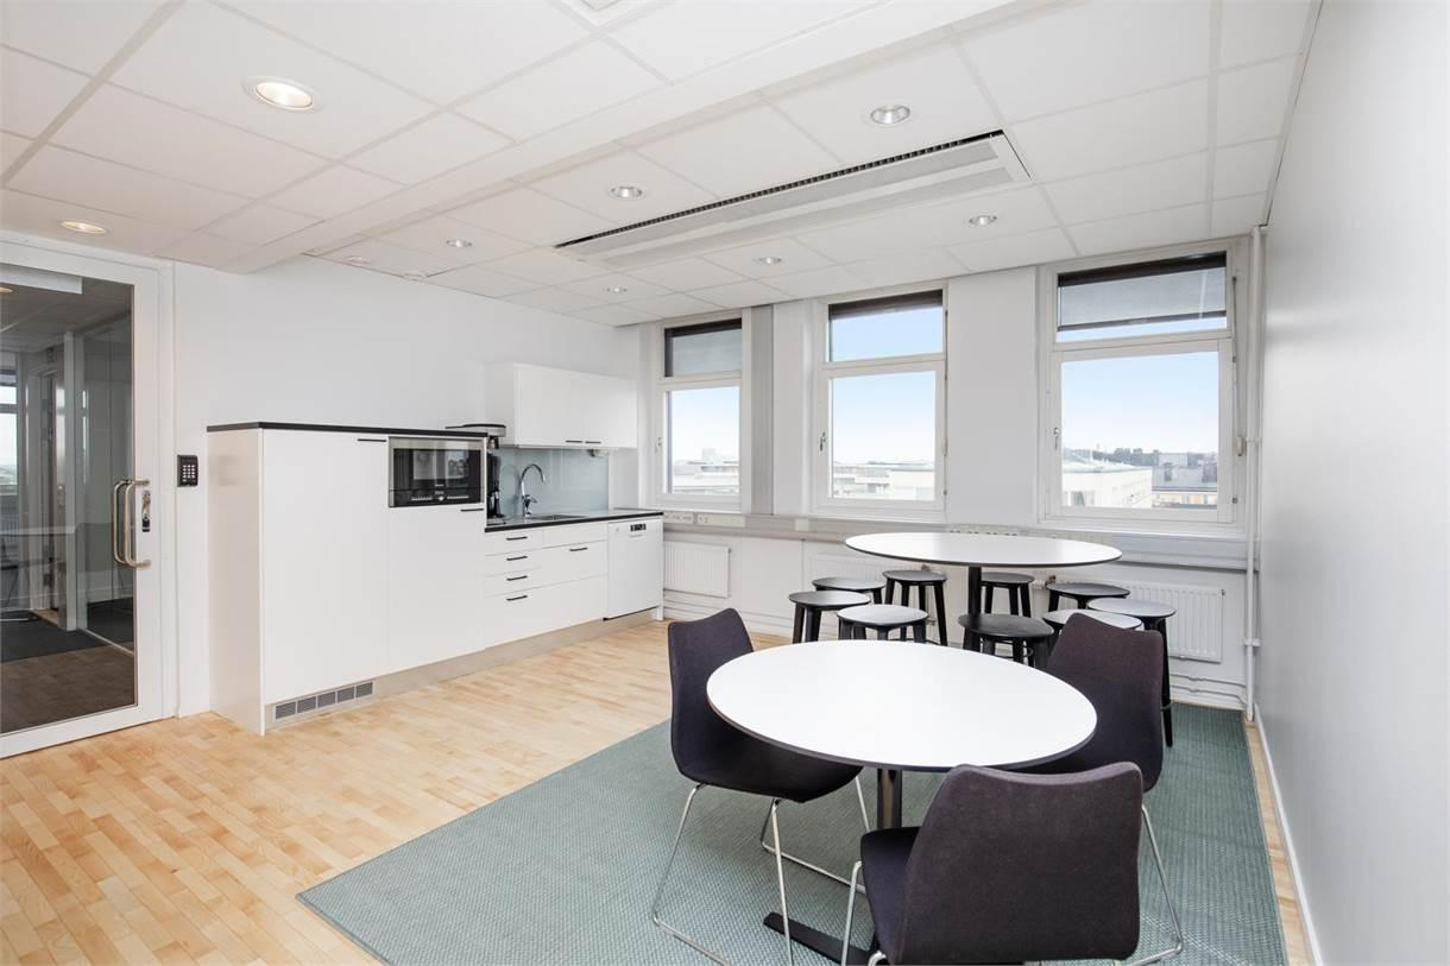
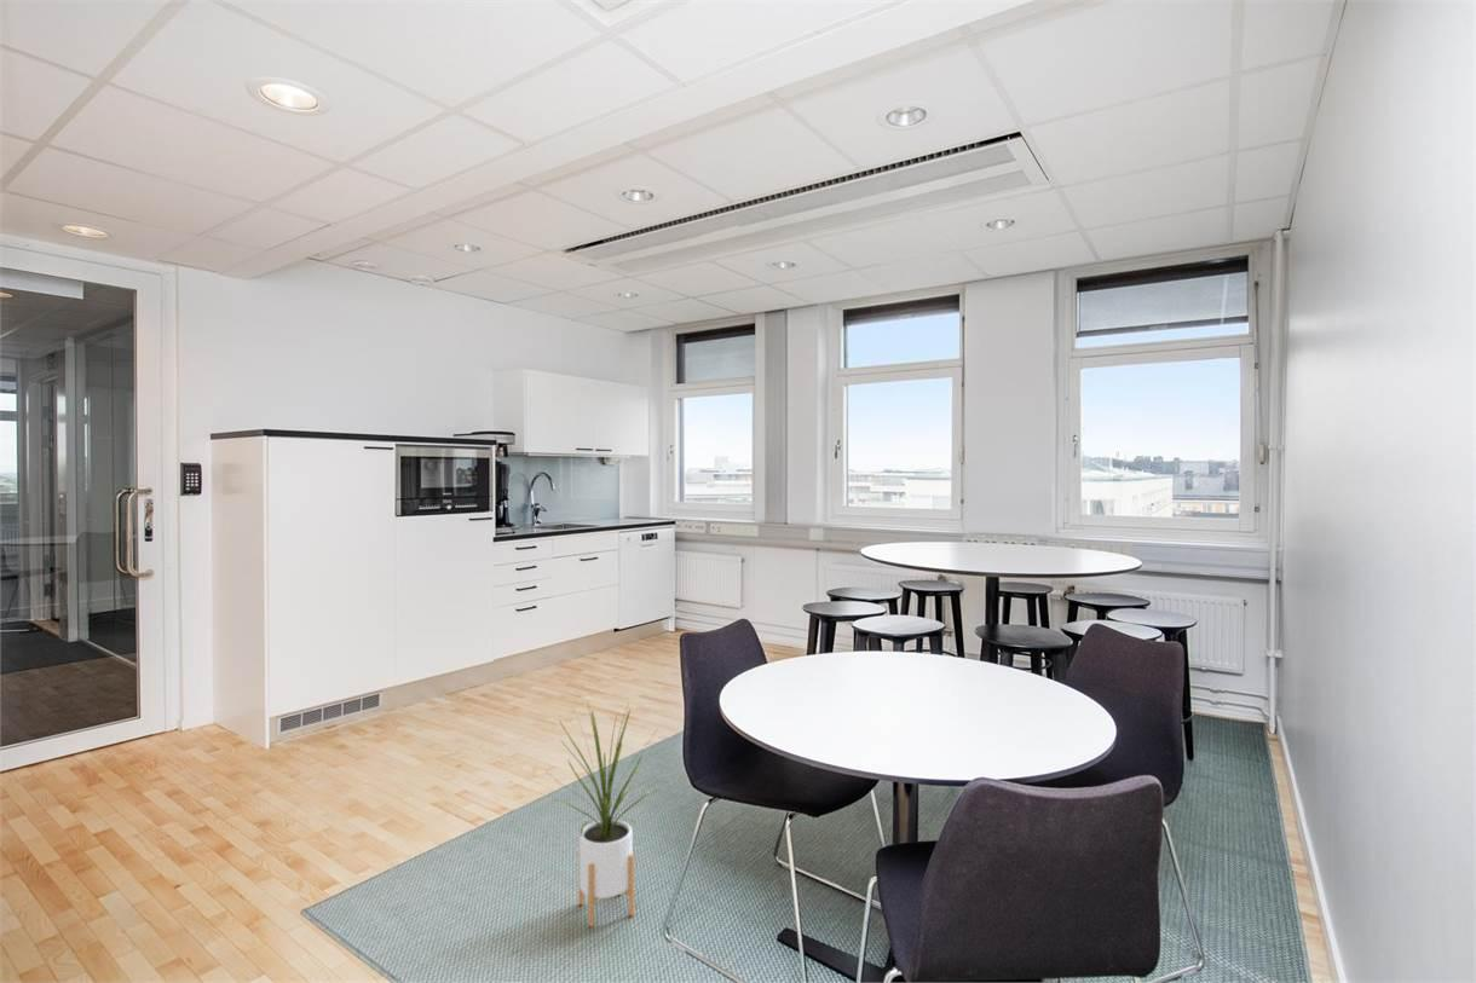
+ house plant [547,700,661,929]
